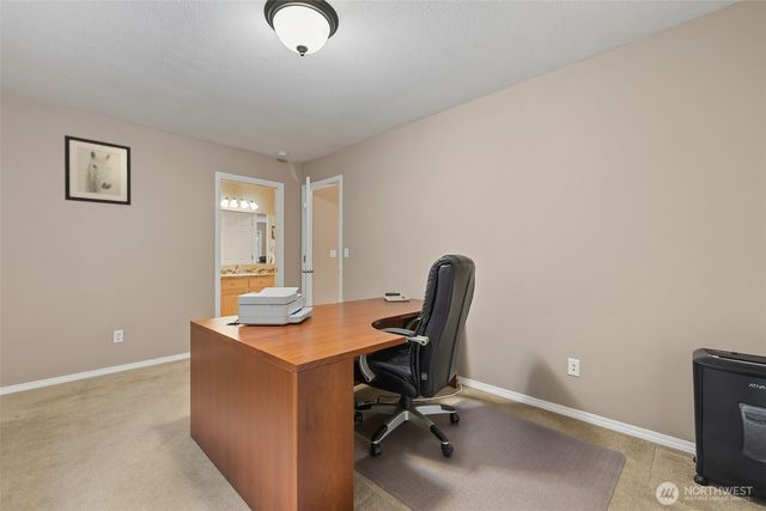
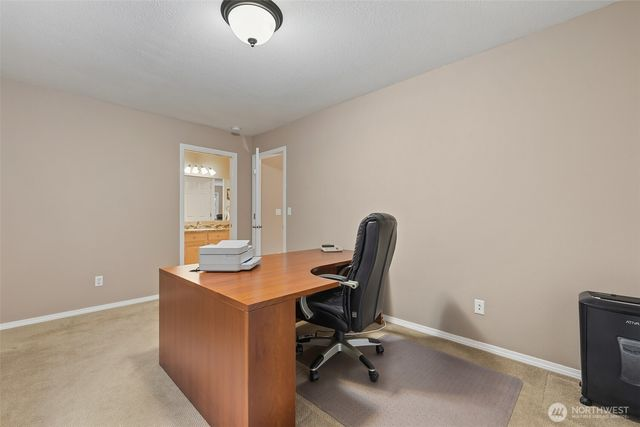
- wall art [63,134,132,207]
